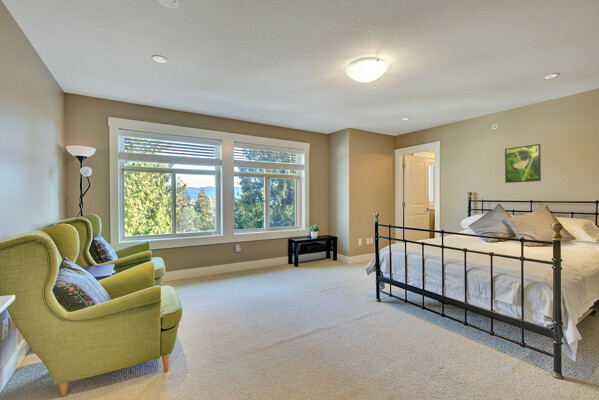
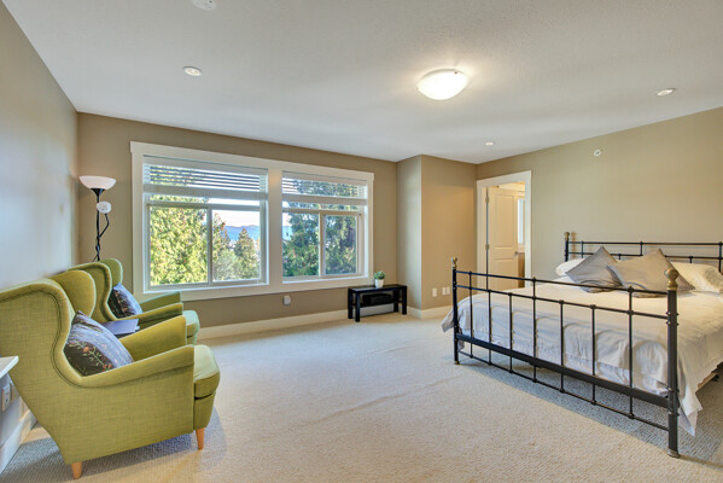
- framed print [504,143,542,184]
